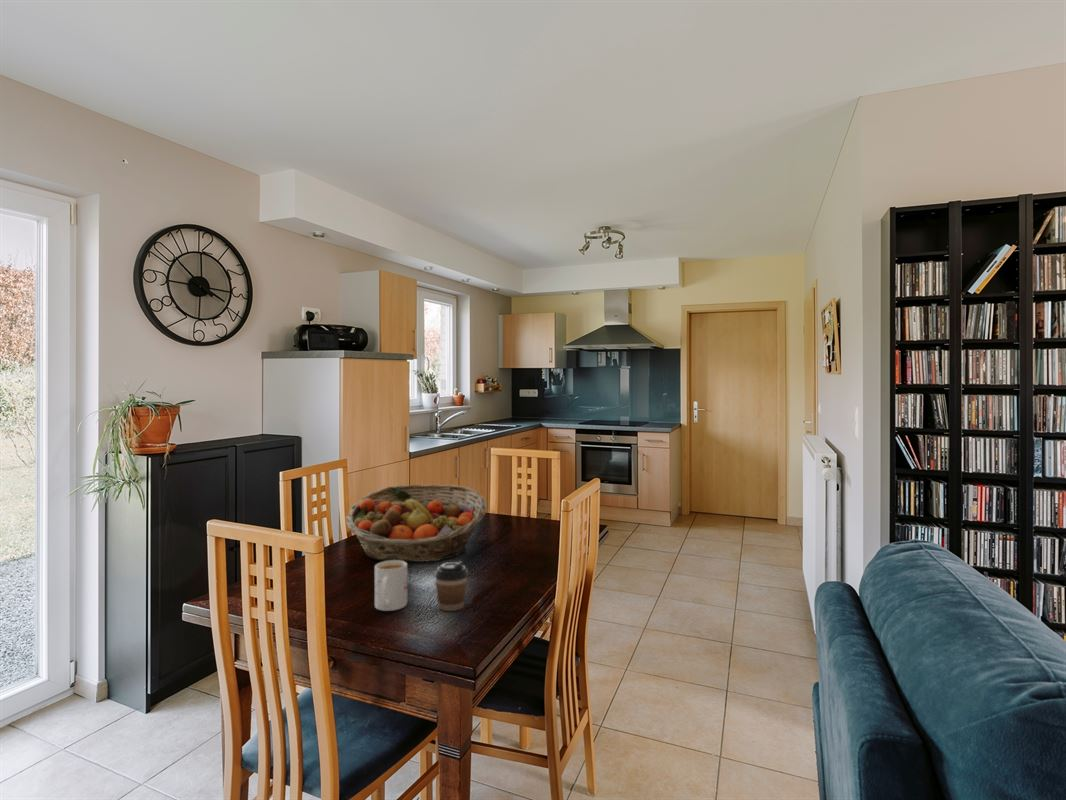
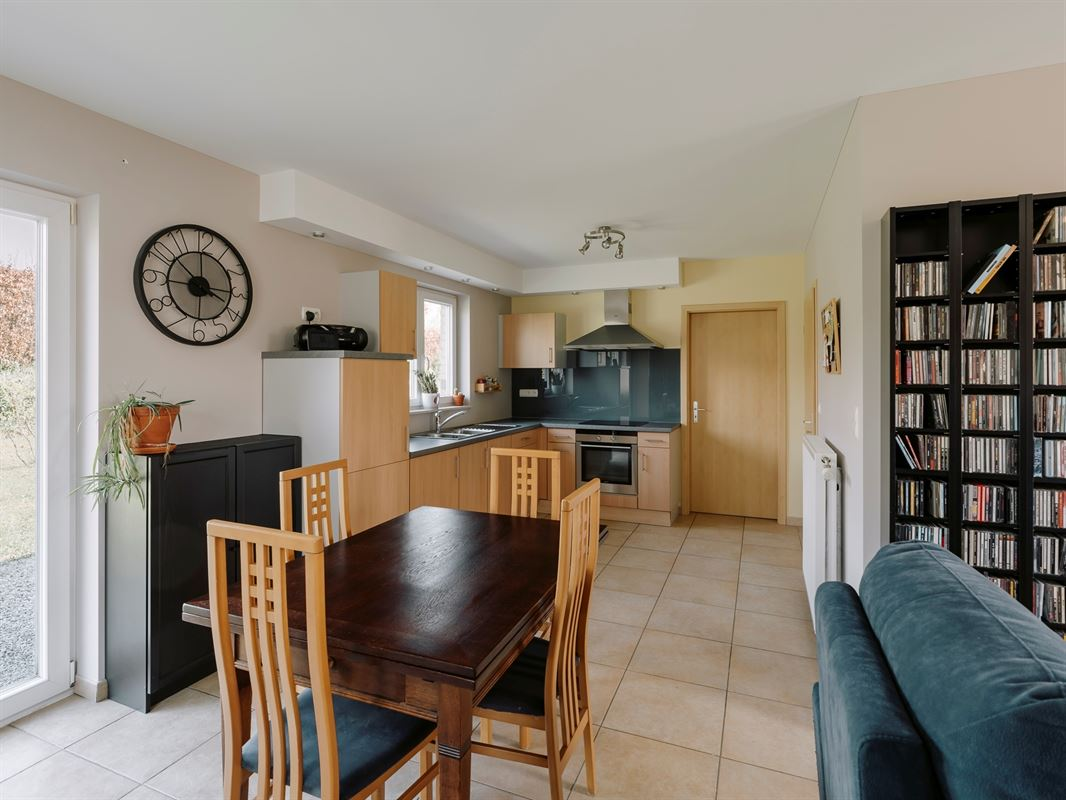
- mug [374,560,408,612]
- fruit basket [344,484,488,563]
- coffee cup [433,560,469,612]
